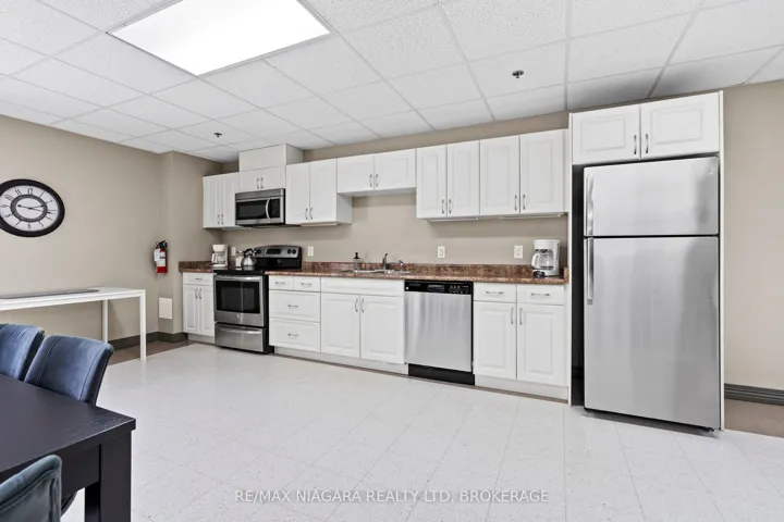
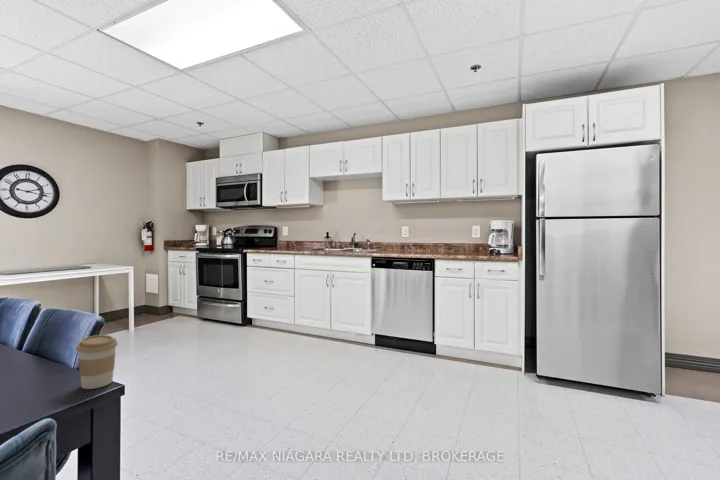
+ coffee cup [75,334,119,390]
